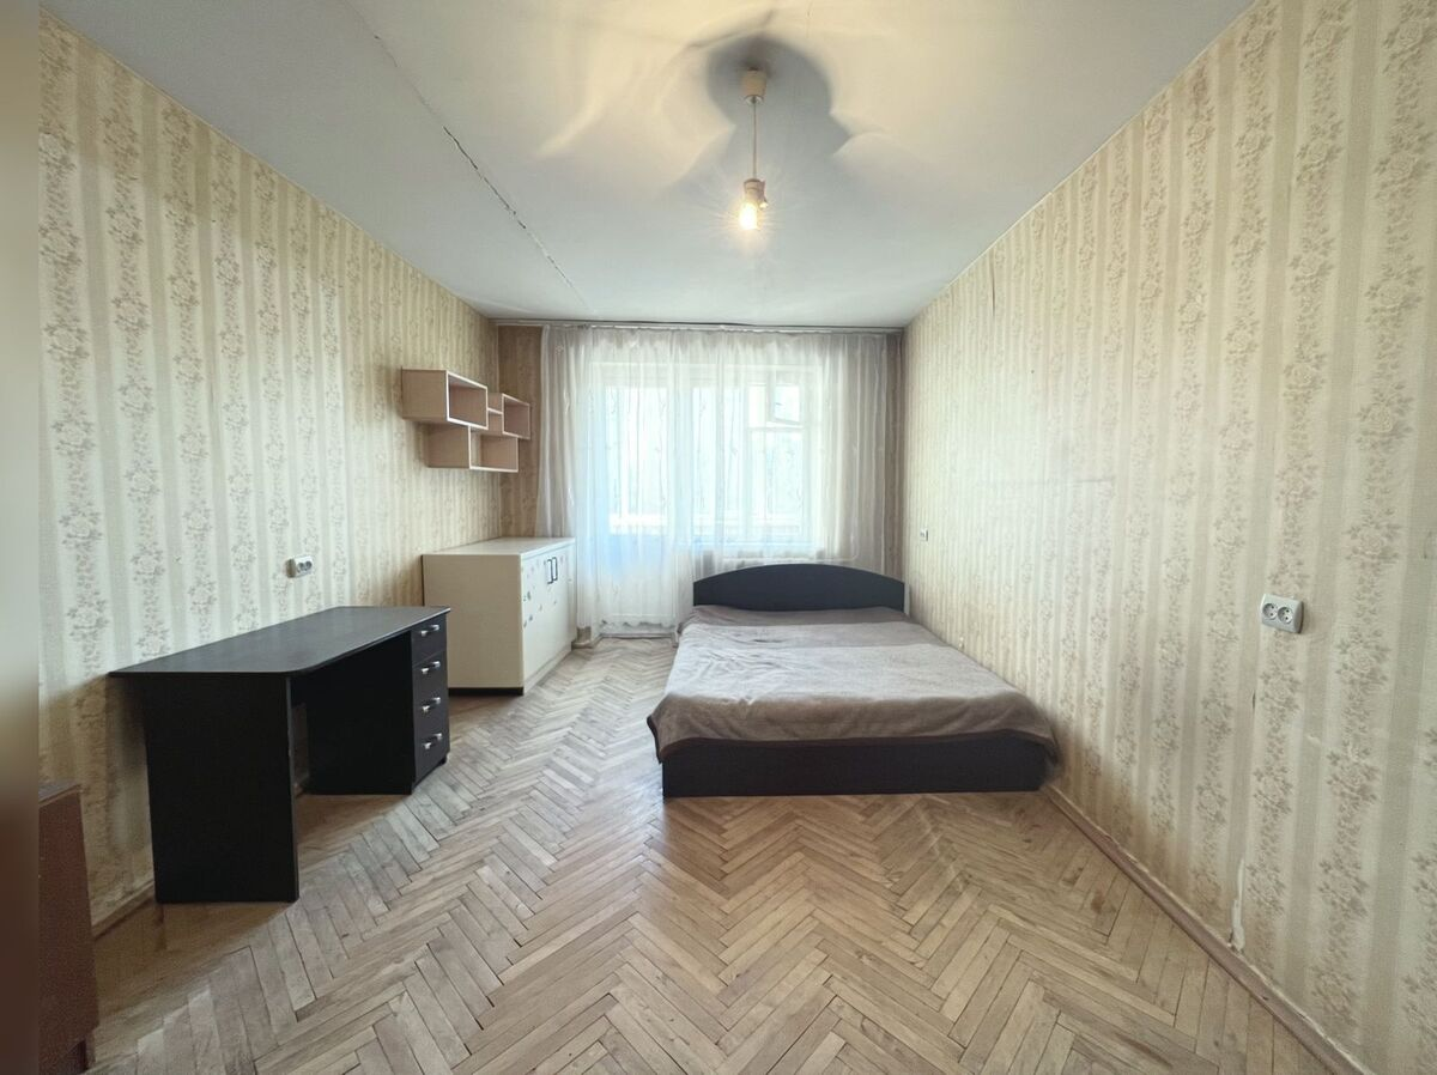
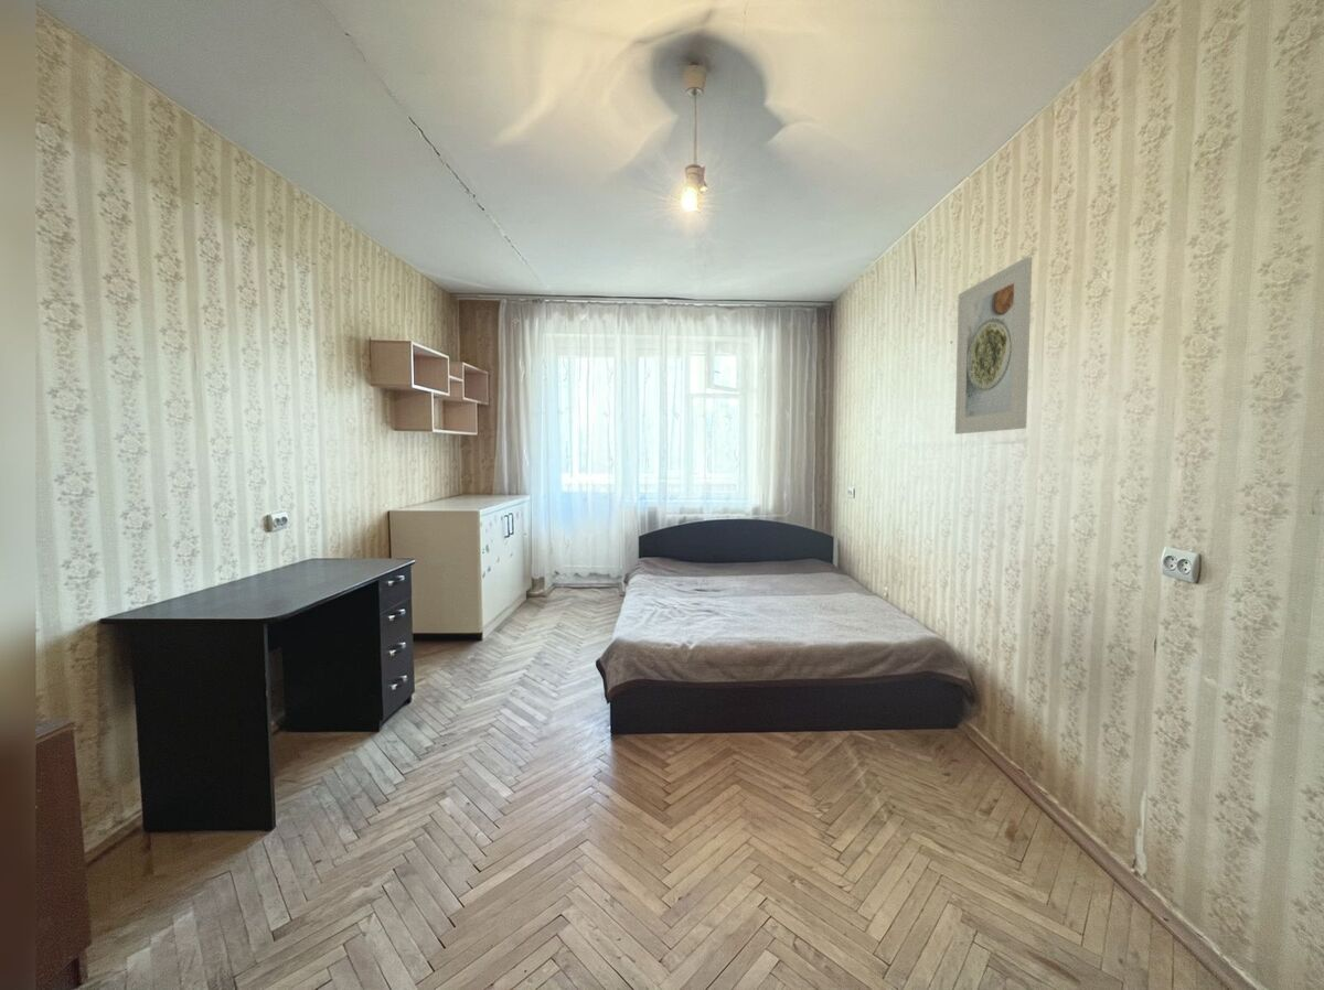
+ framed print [954,256,1033,435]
